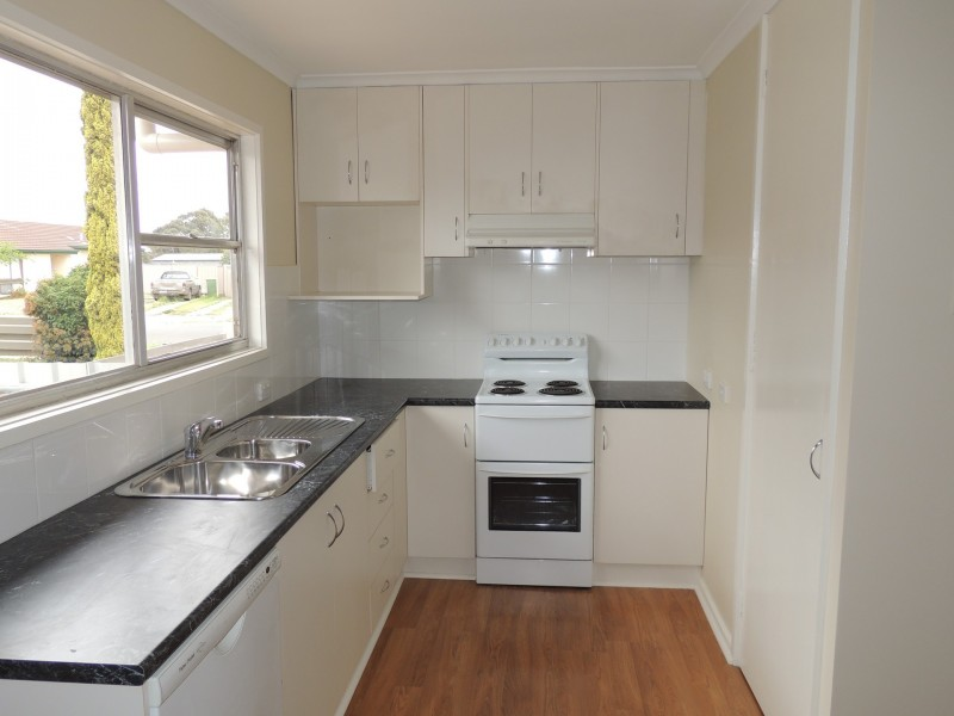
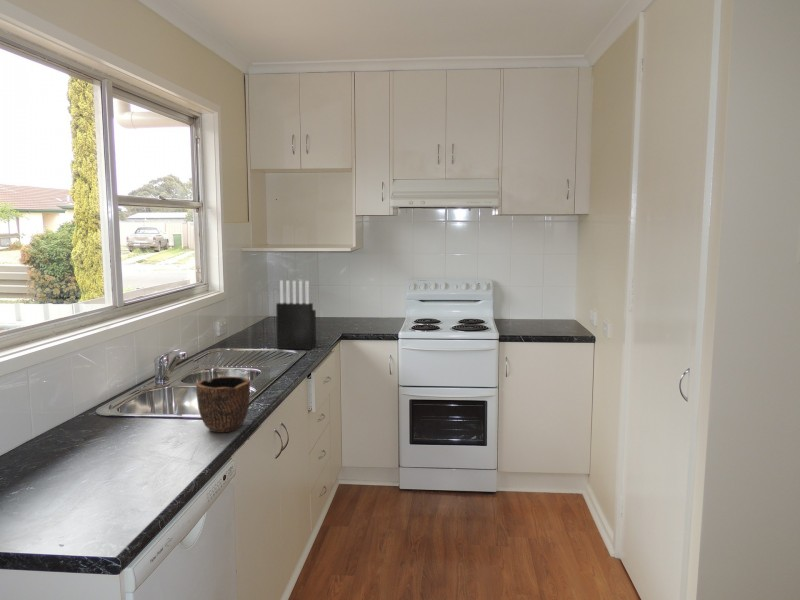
+ knife block [275,279,317,351]
+ bowl [195,375,251,433]
